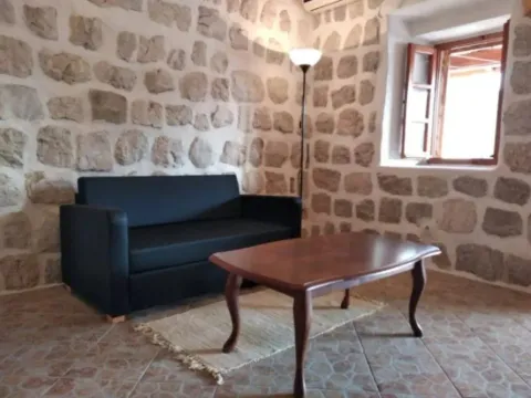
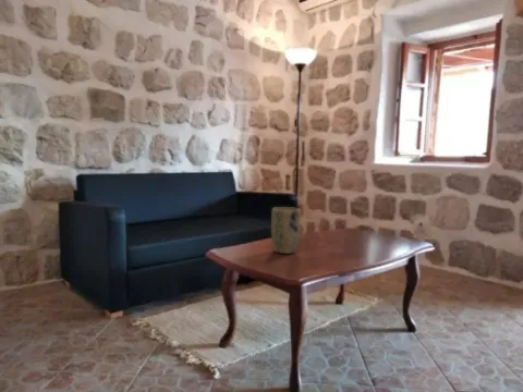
+ plant pot [270,206,302,255]
